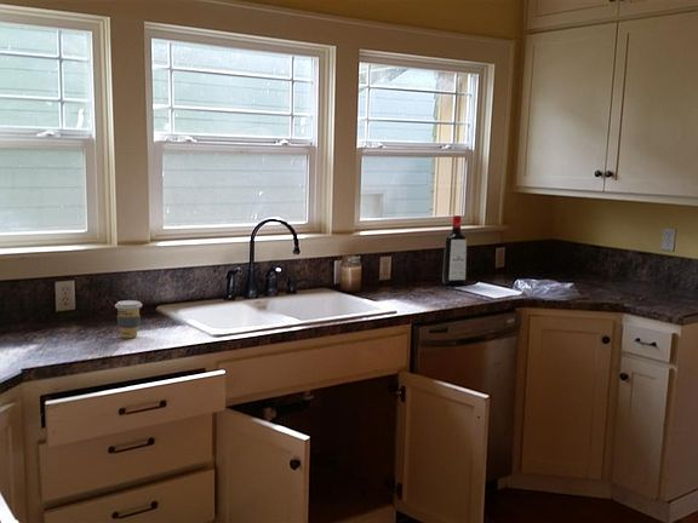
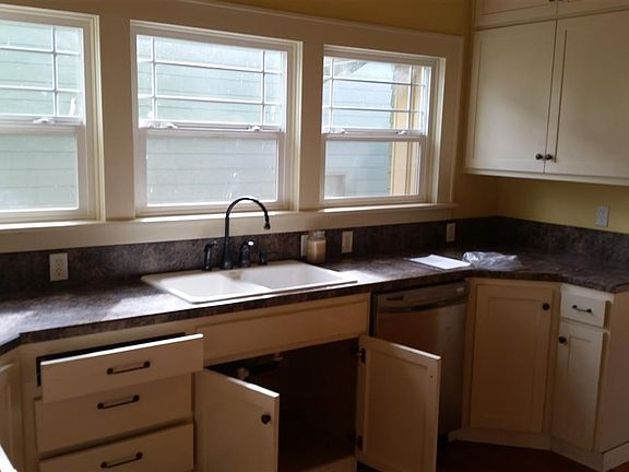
- coffee cup [114,299,143,339]
- liquor bottle [441,214,468,286]
